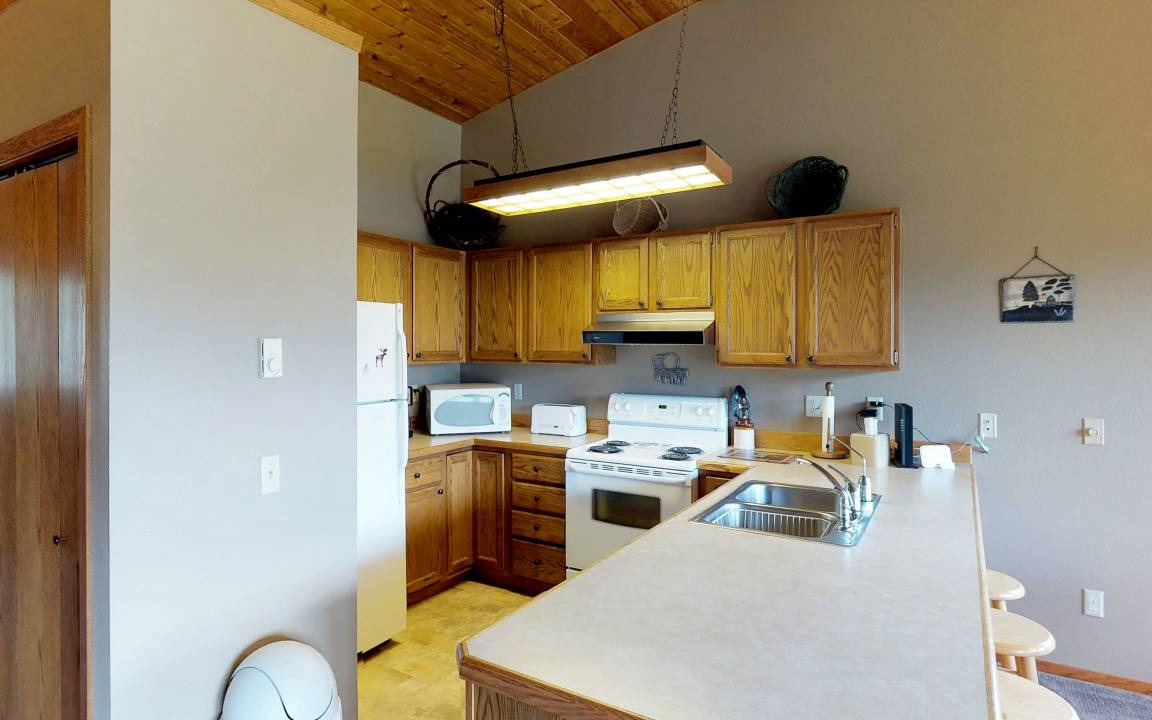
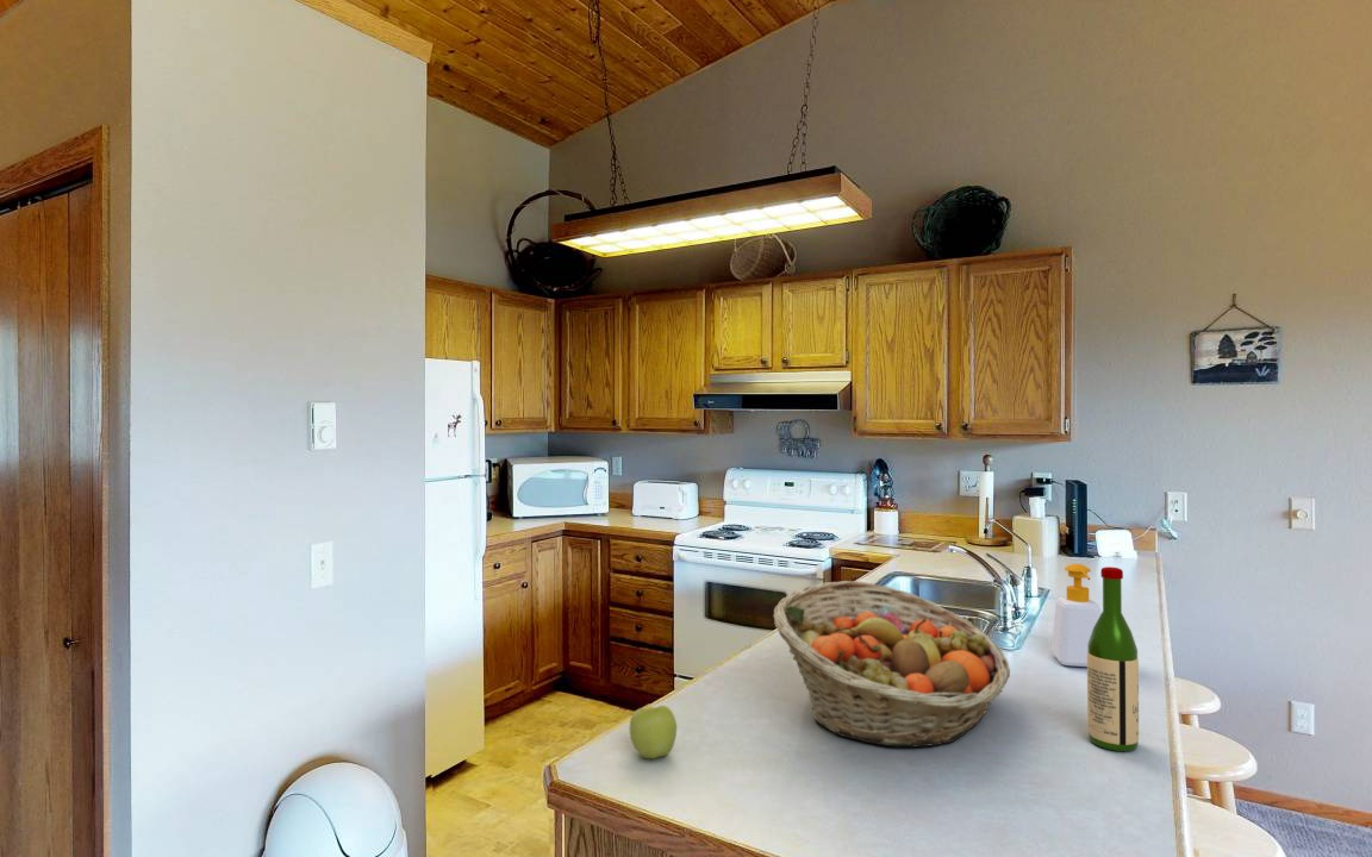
+ apple [629,705,678,759]
+ soap bottle [1050,563,1102,668]
+ wine bottle [1086,565,1140,752]
+ fruit basket [772,580,1011,747]
